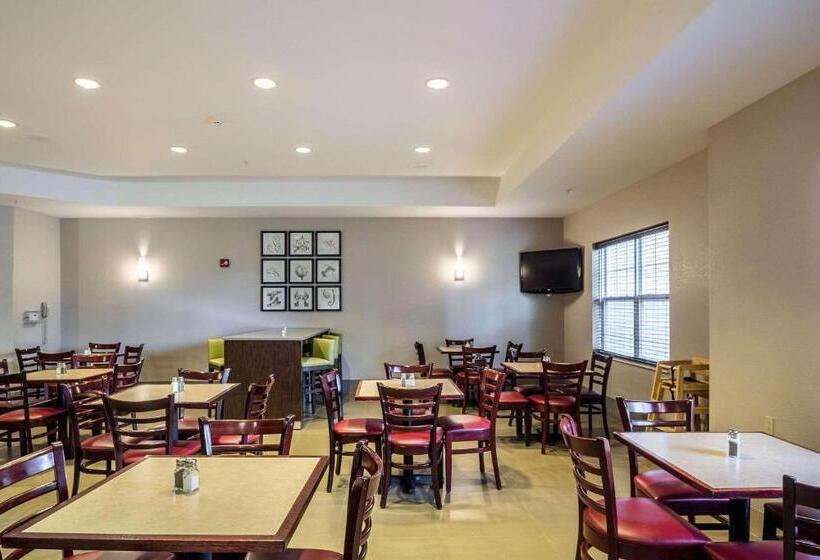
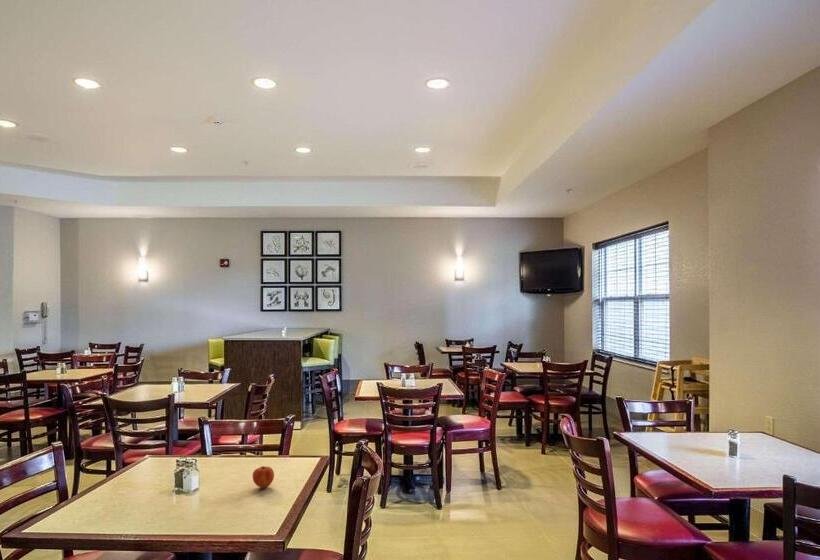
+ apple [252,465,275,489]
